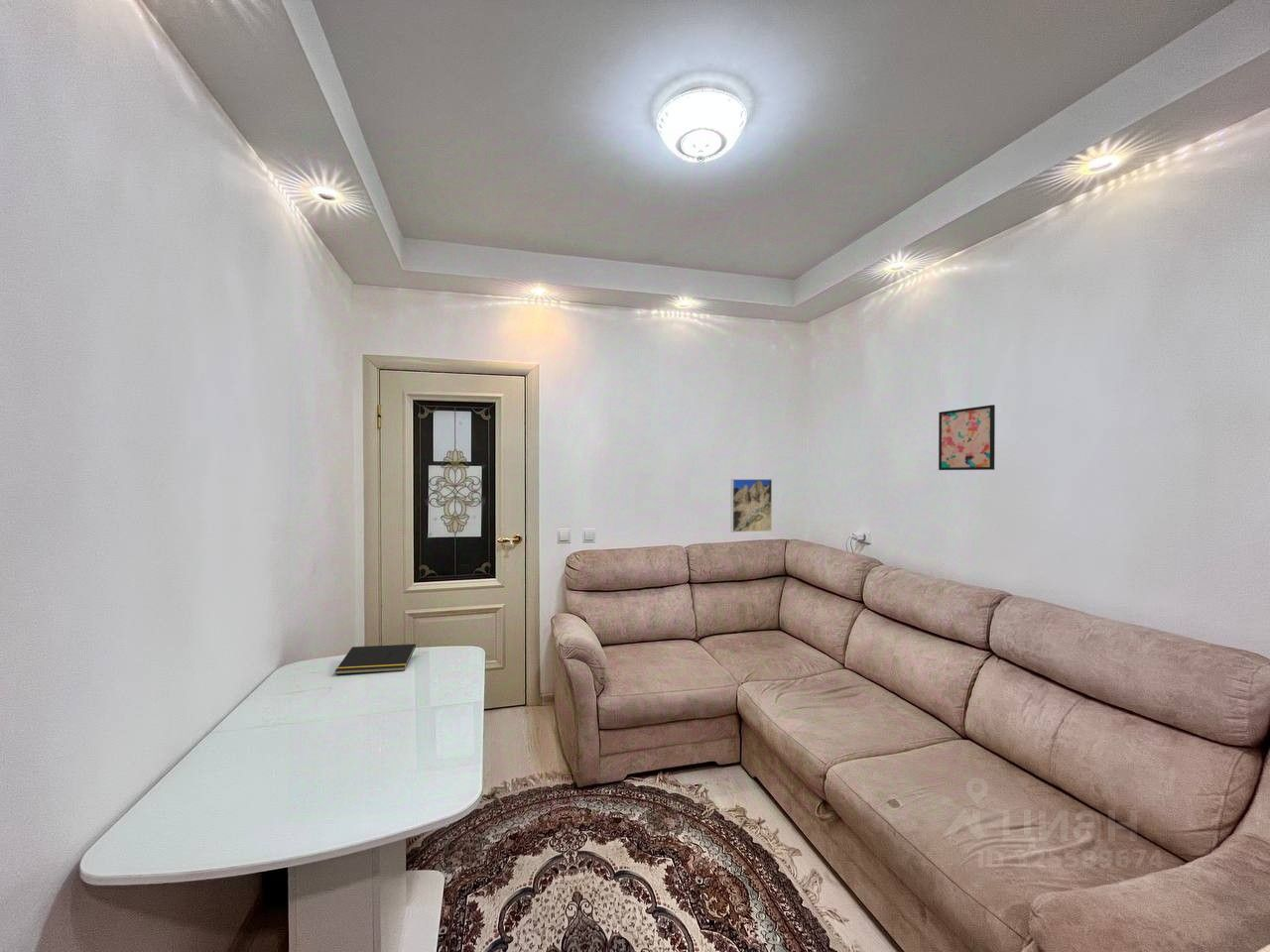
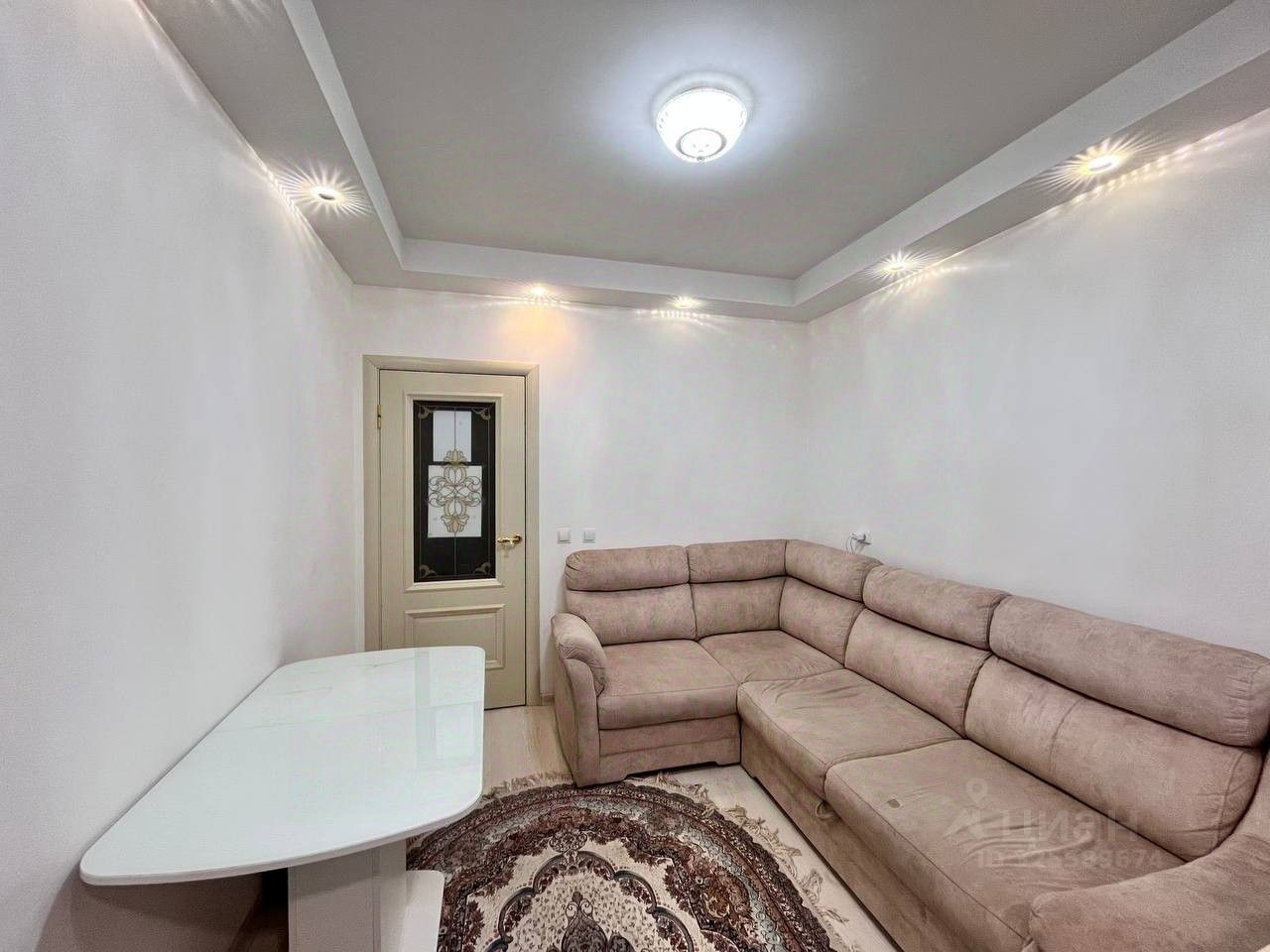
- wall art [938,404,996,471]
- notepad [334,643,417,675]
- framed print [730,478,773,534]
